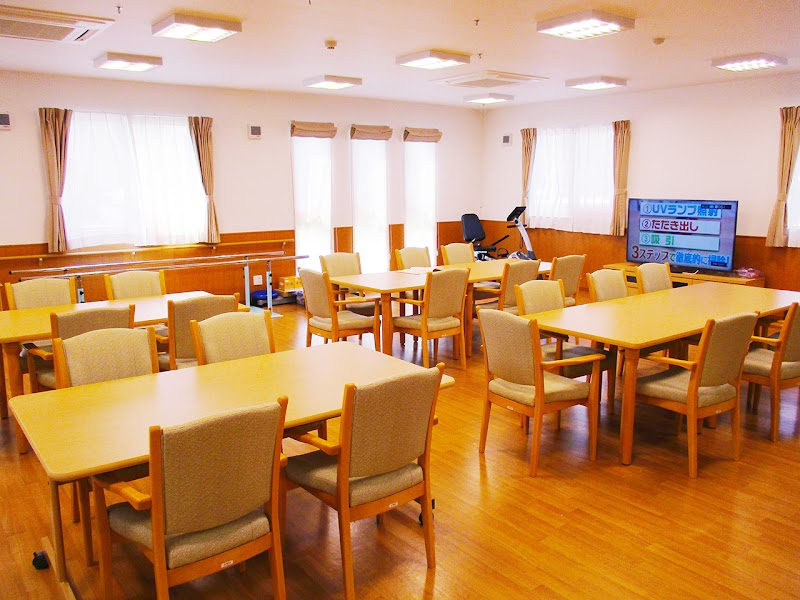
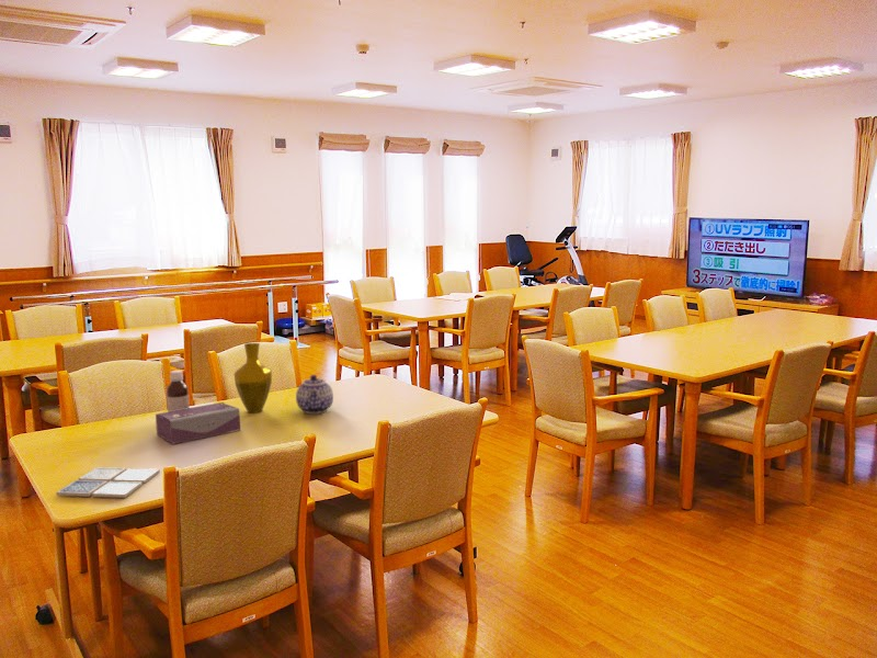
+ vase [234,342,273,413]
+ teapot [295,374,334,415]
+ drink coaster [55,466,161,499]
+ tissue box [155,401,241,445]
+ bottle [166,370,191,412]
